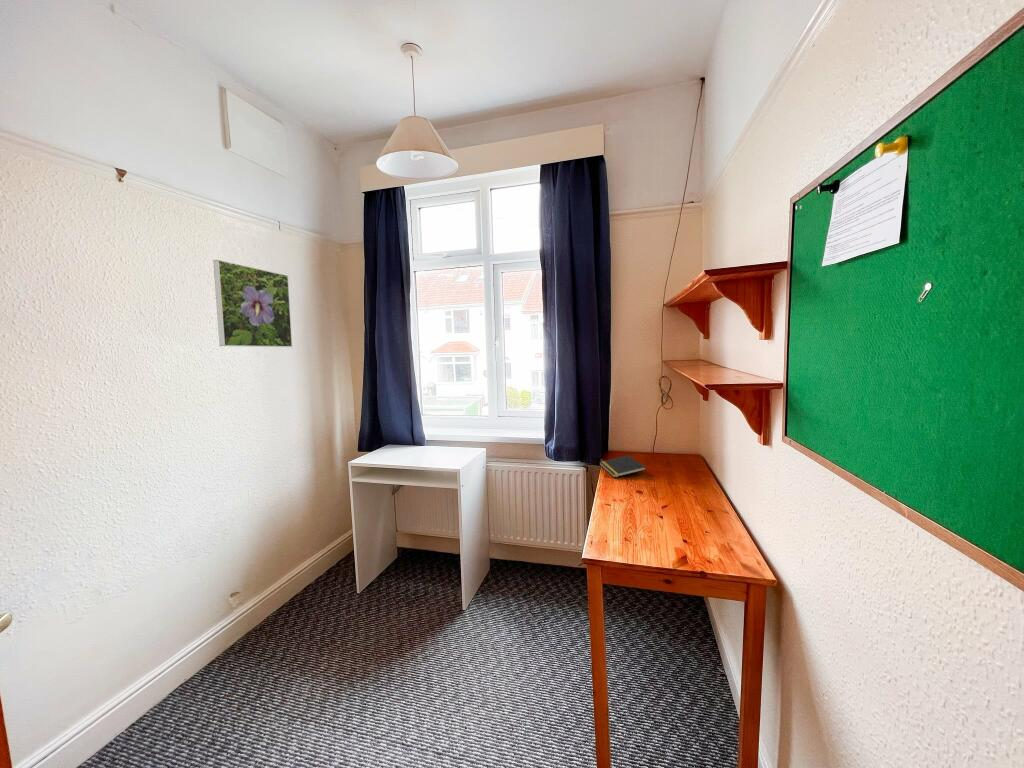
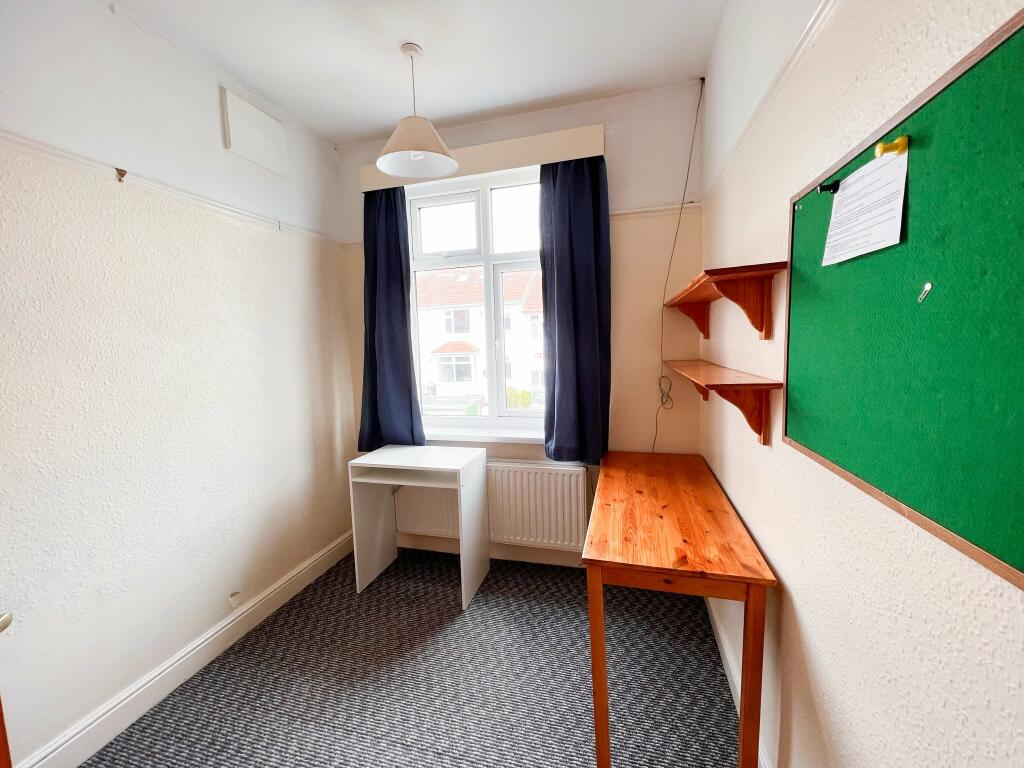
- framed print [212,259,293,348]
- notepad [599,454,647,478]
